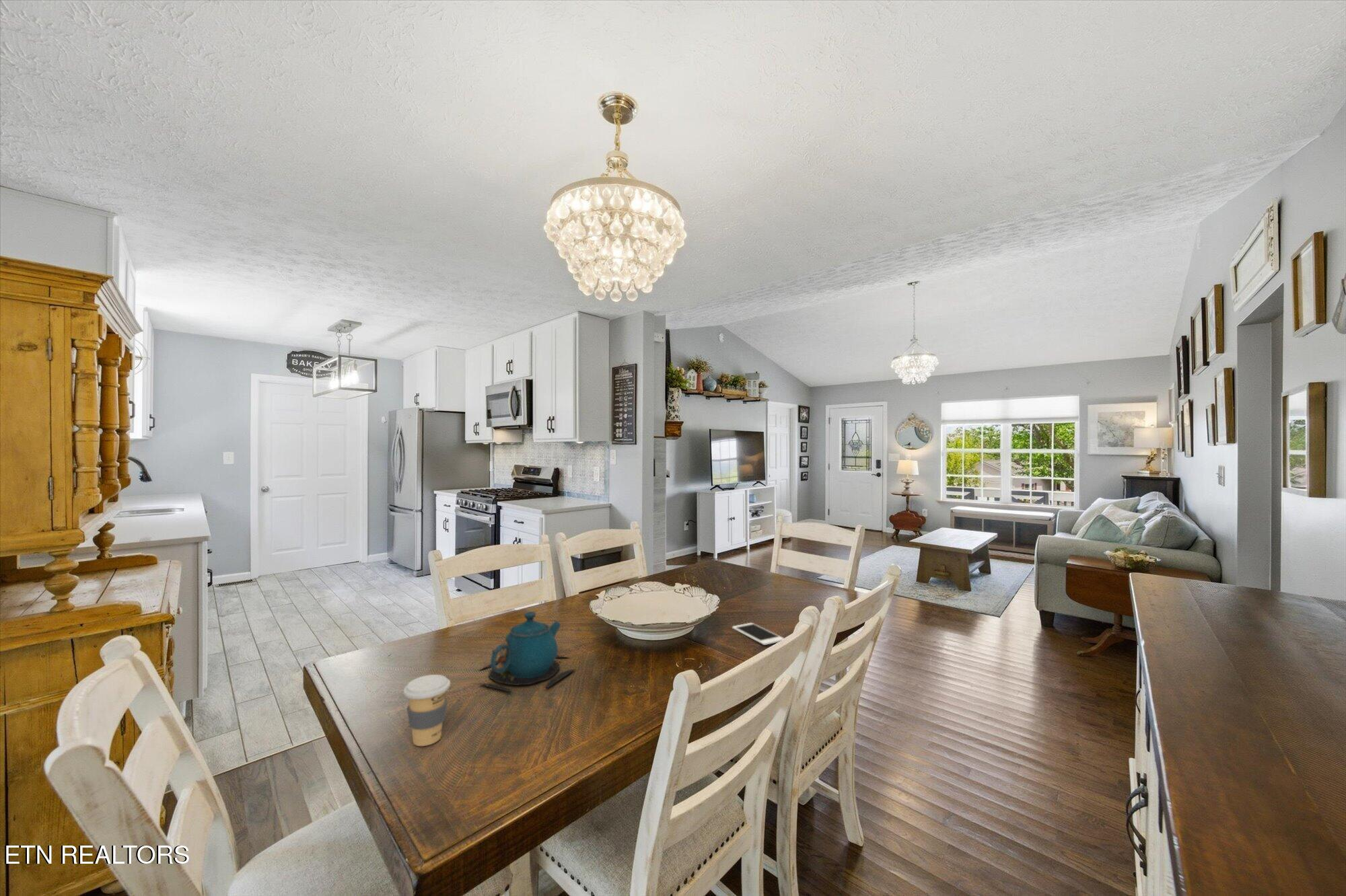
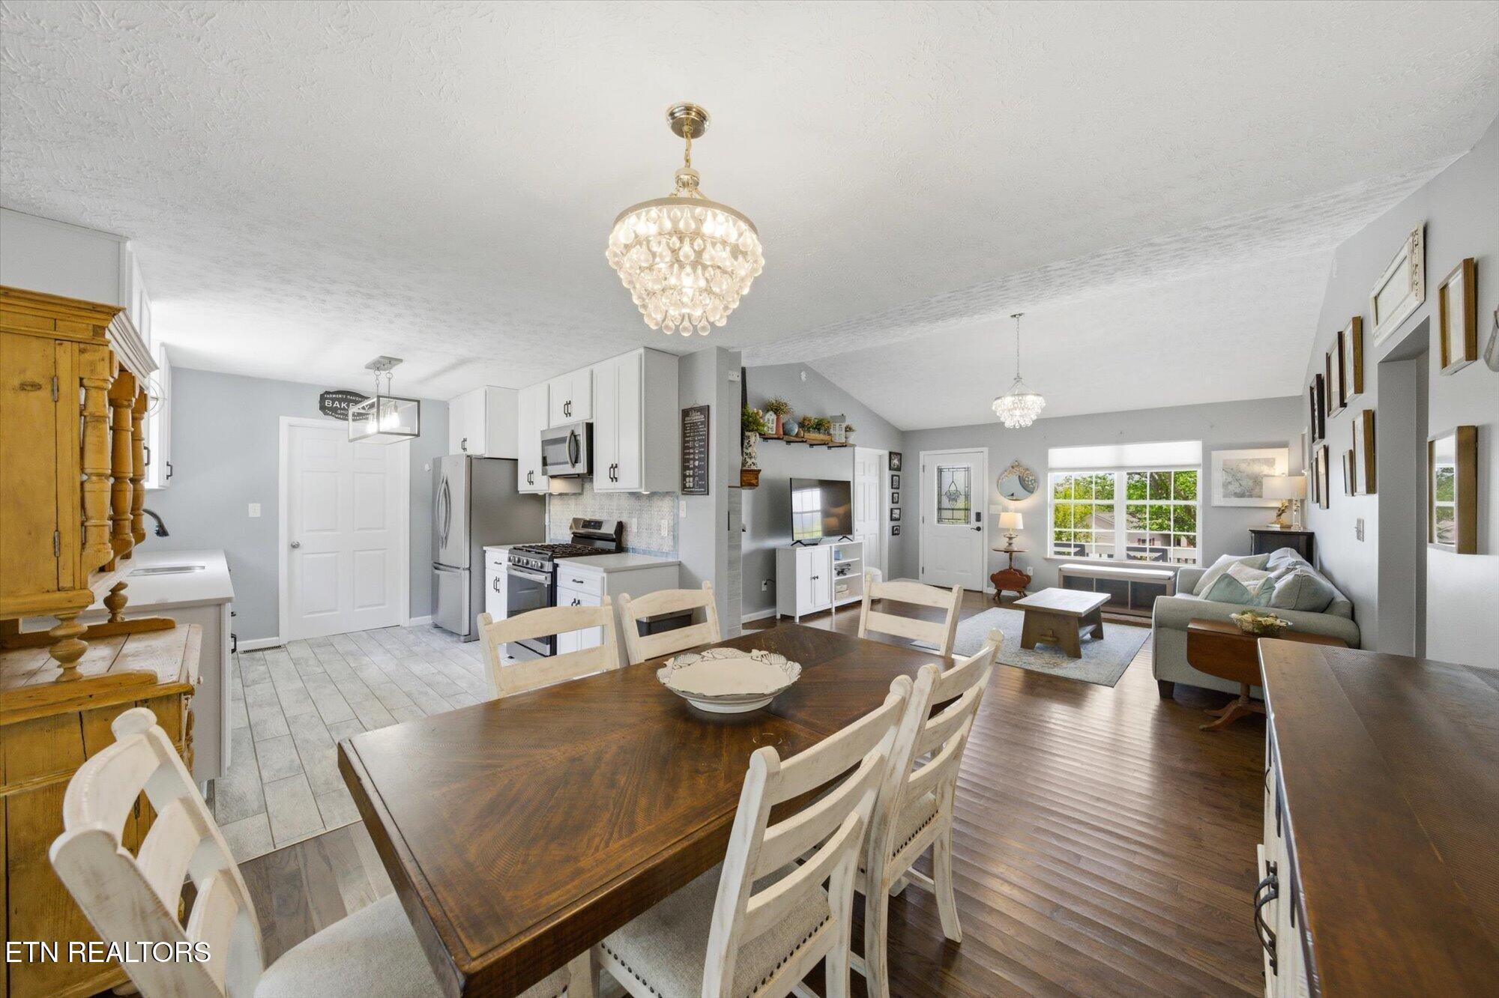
- cell phone [732,622,785,646]
- coffee cup [403,674,451,747]
- teapot [477,611,577,693]
